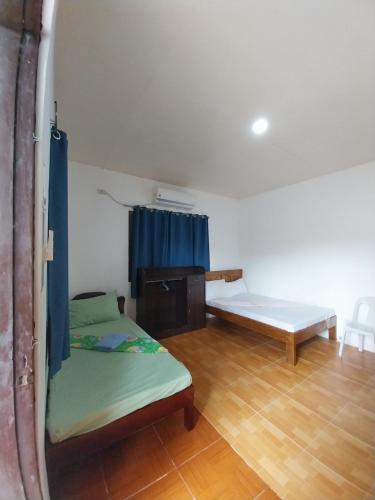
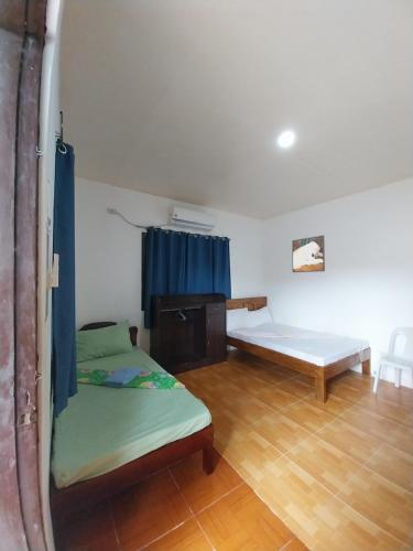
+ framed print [291,235,326,273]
